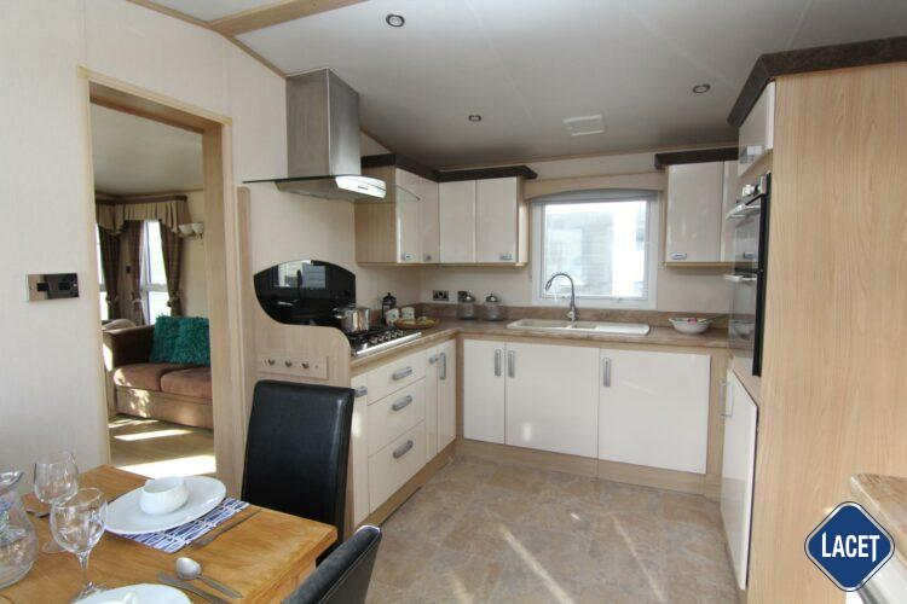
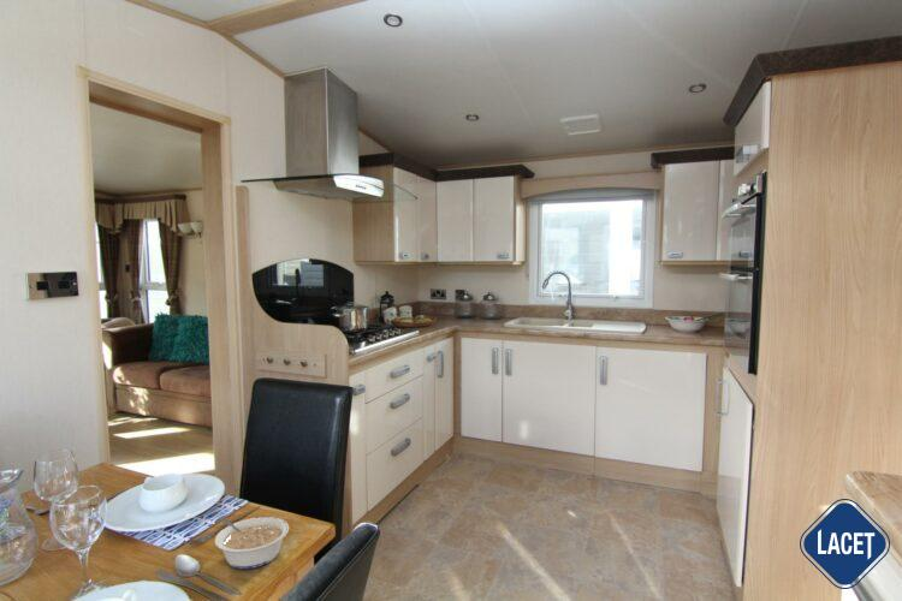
+ legume [214,514,290,570]
